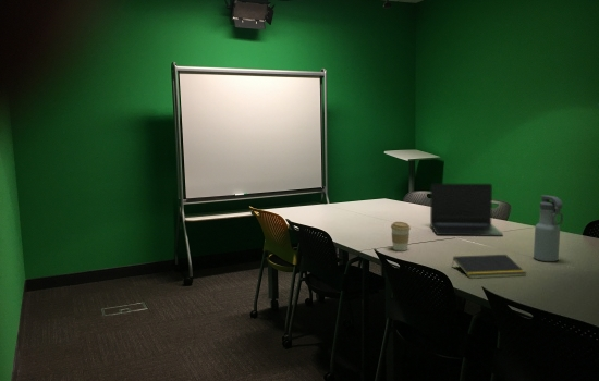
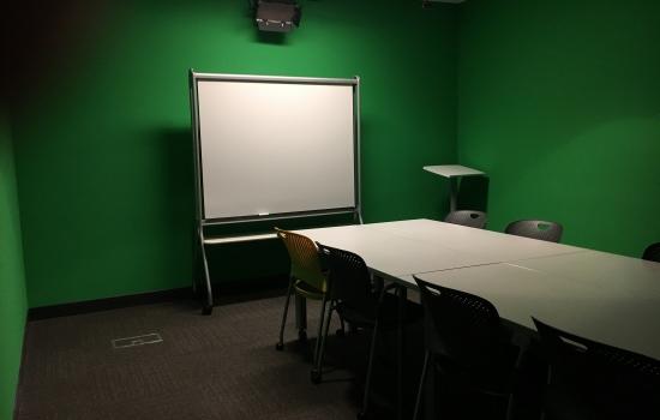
- laptop [429,183,504,237]
- coffee cup [390,221,412,251]
- water bottle [533,194,564,262]
- notepad [451,254,527,280]
